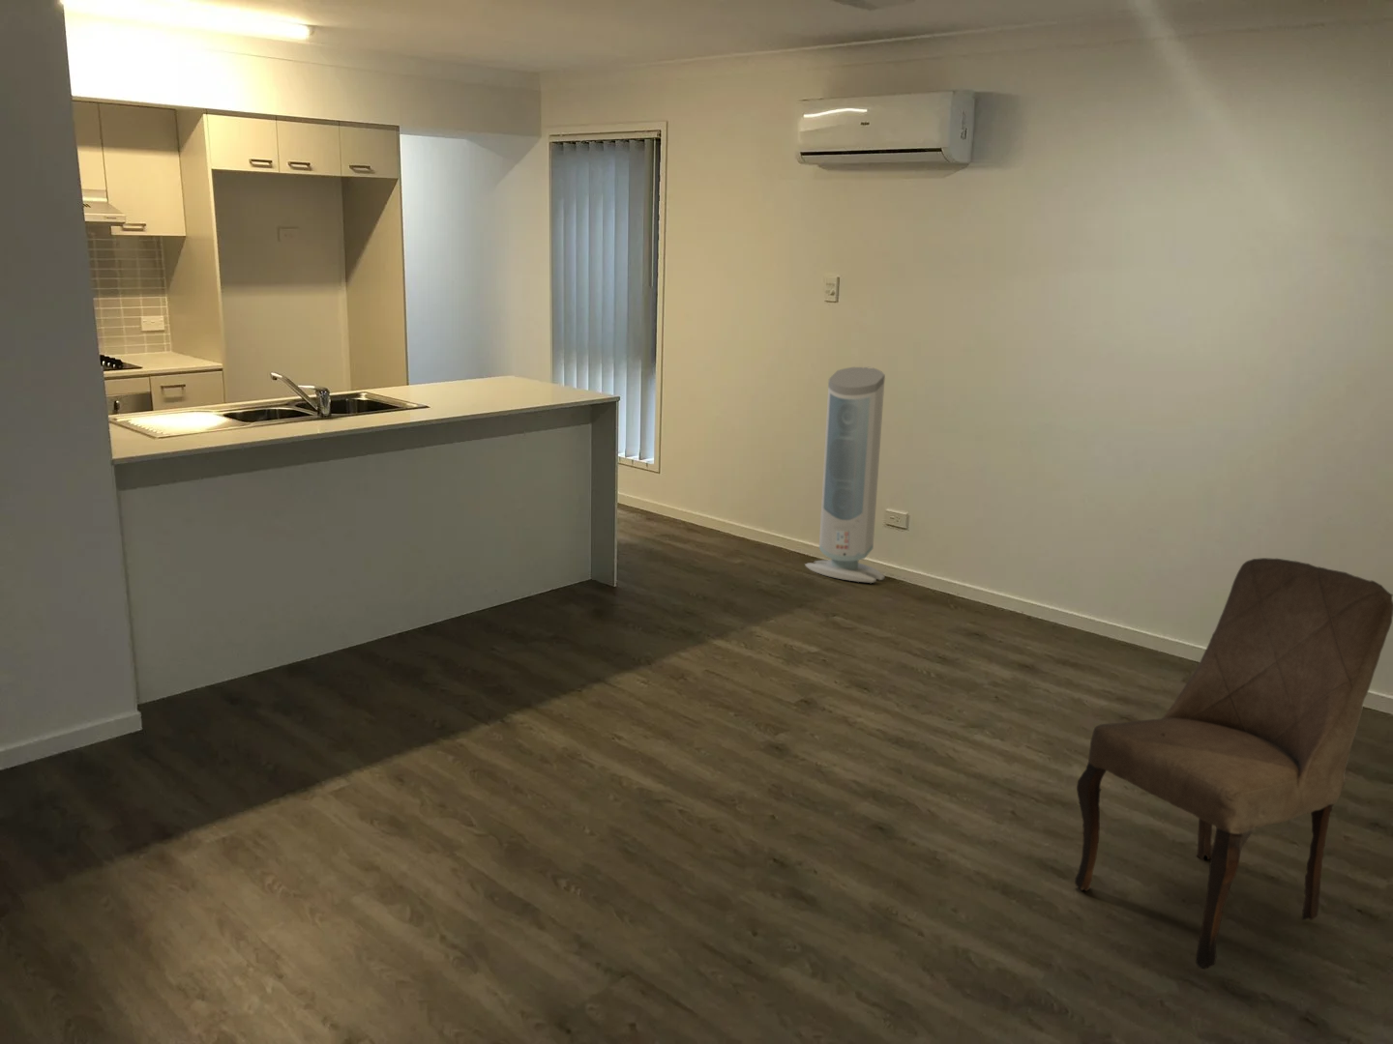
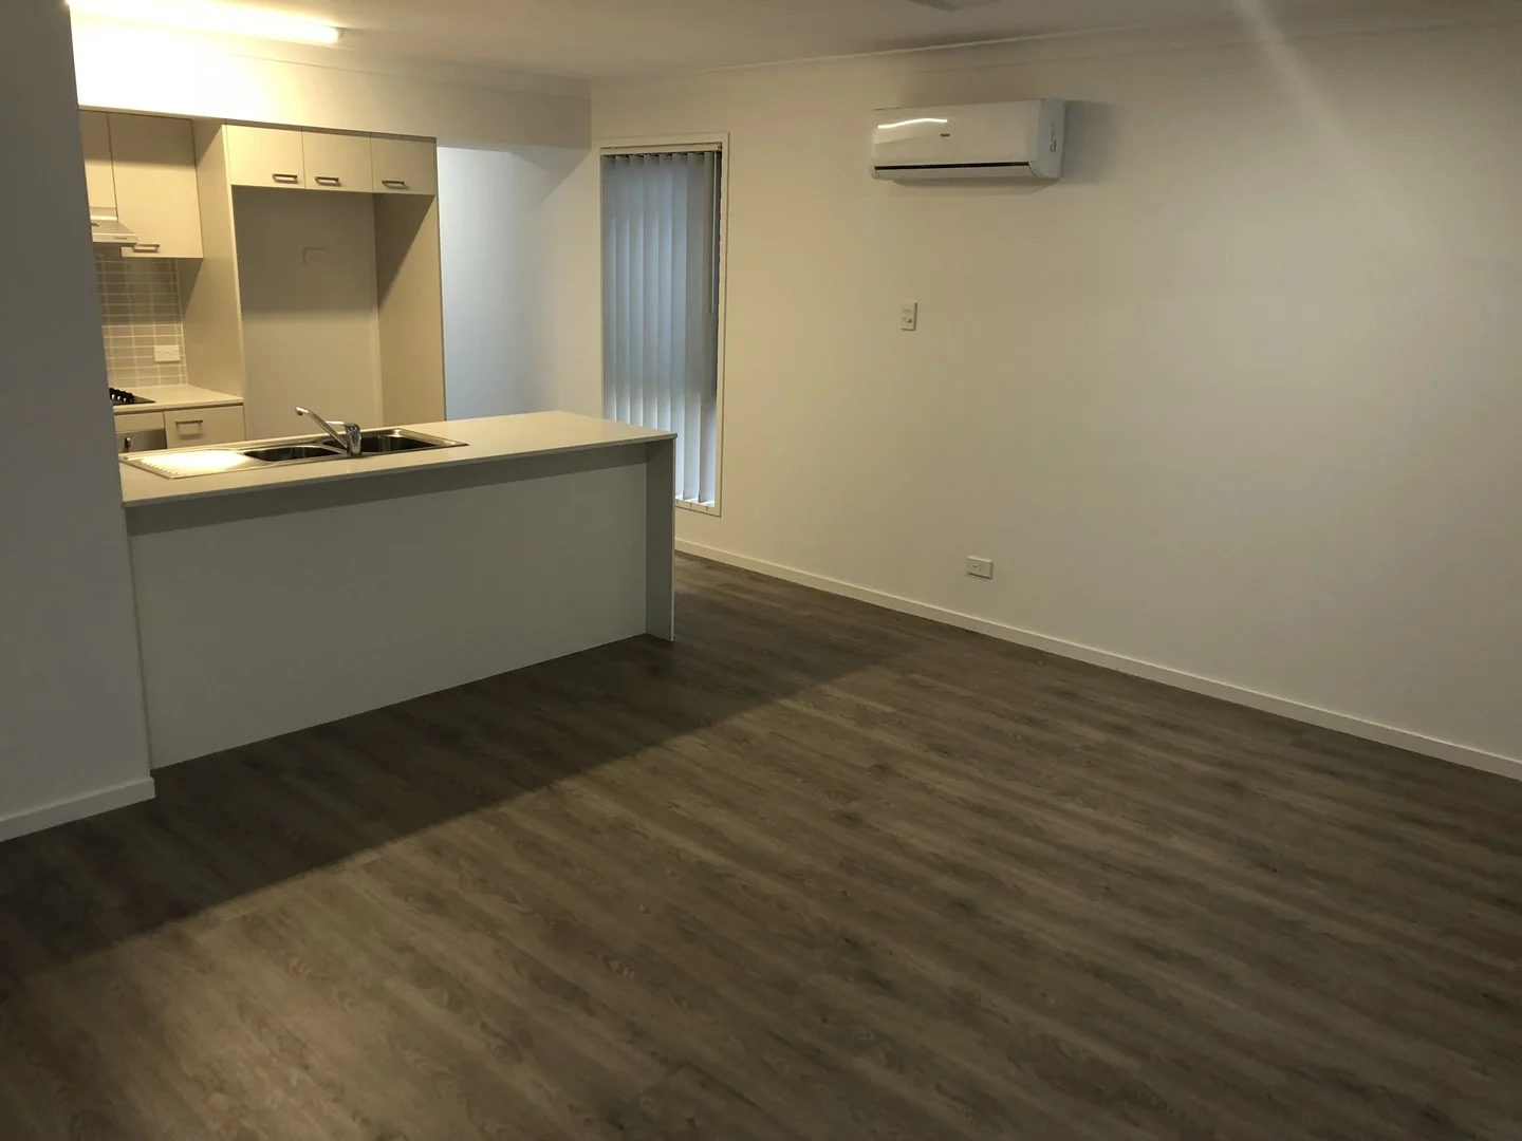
- dining chair [1074,557,1393,969]
- air purifier [804,366,886,583]
